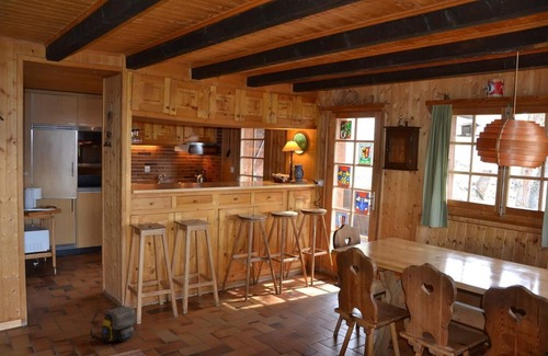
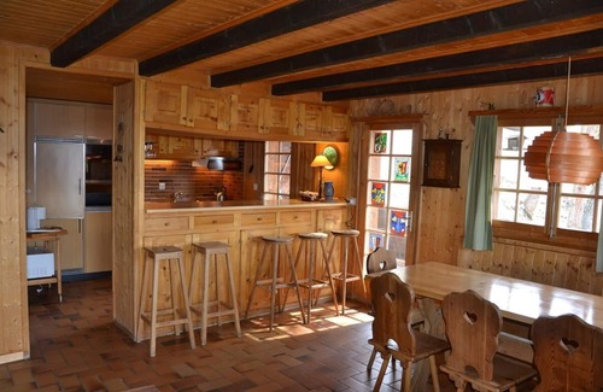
- shoulder bag [88,305,137,343]
